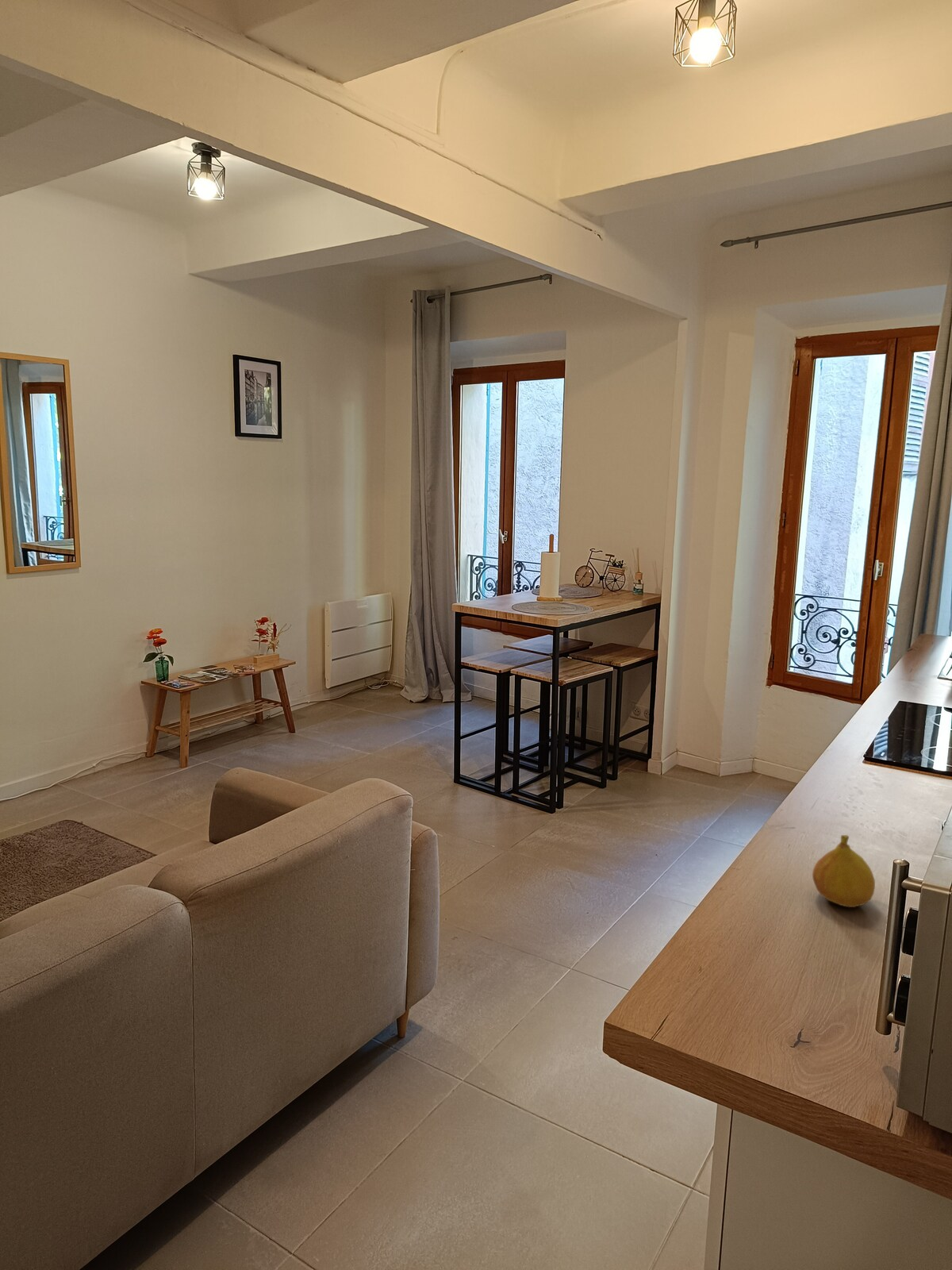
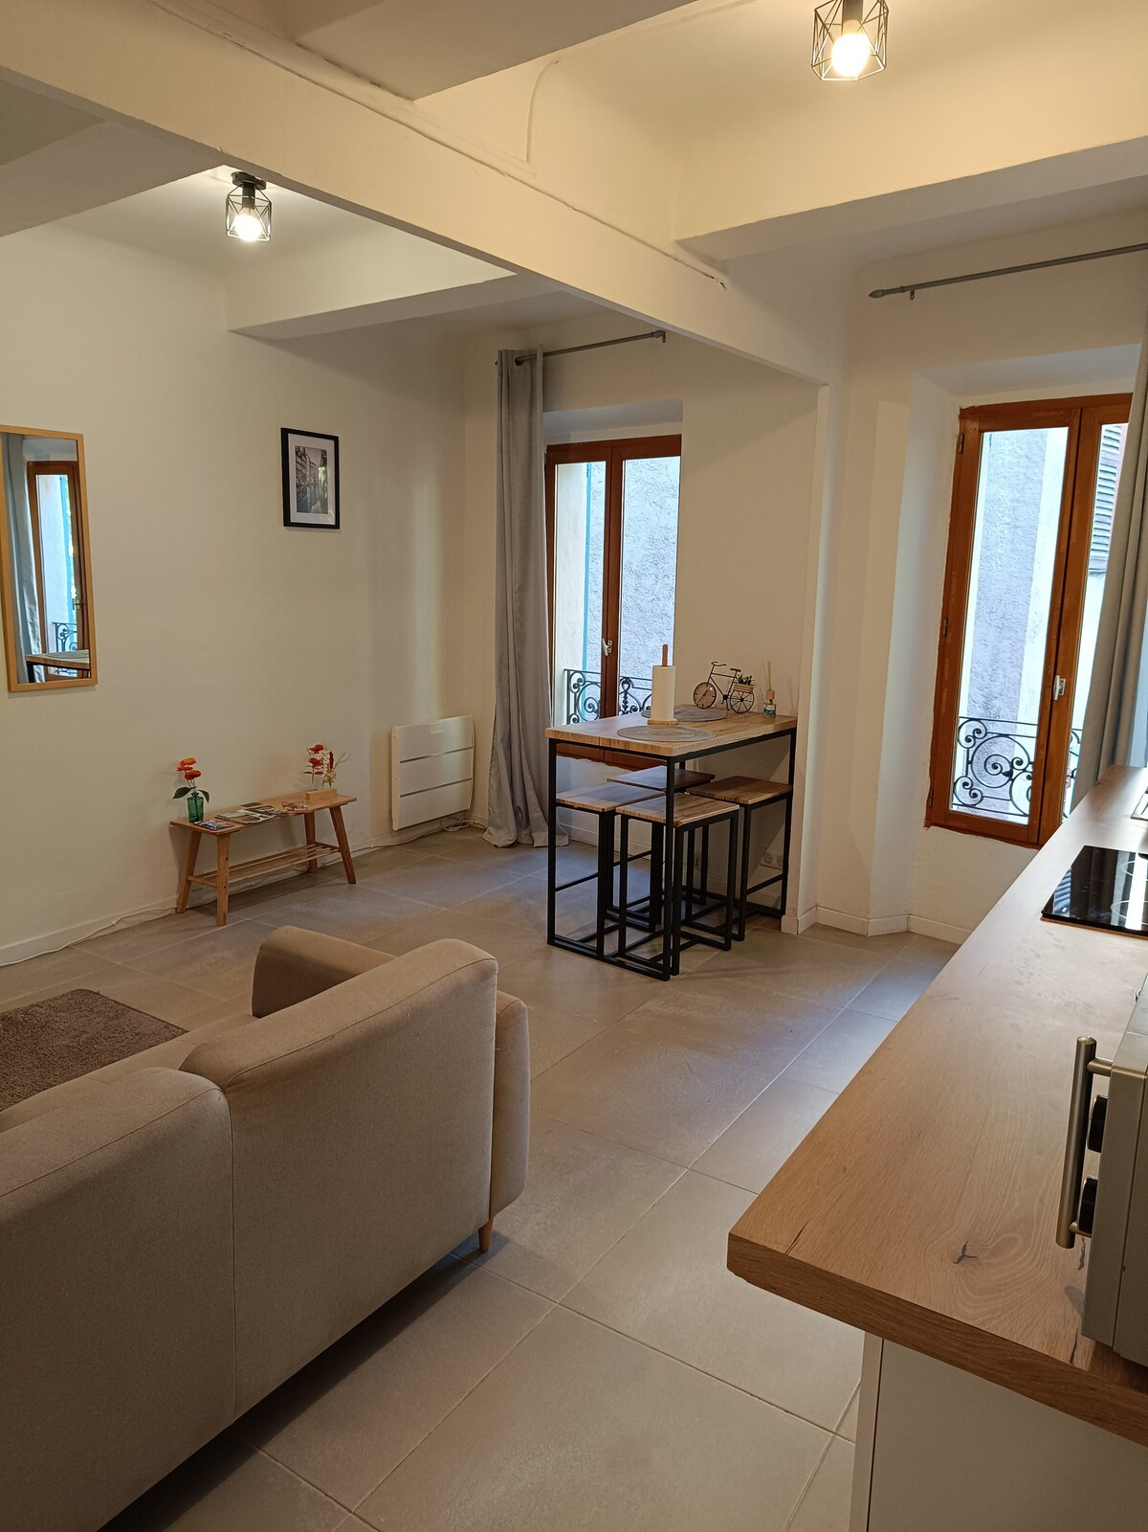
- fruit [812,834,876,908]
